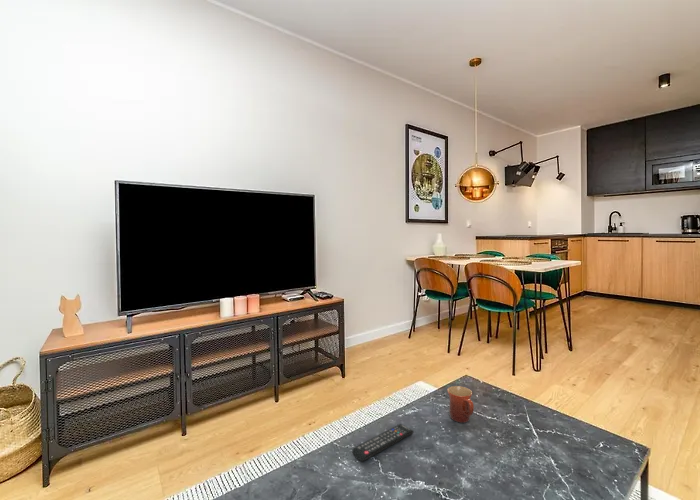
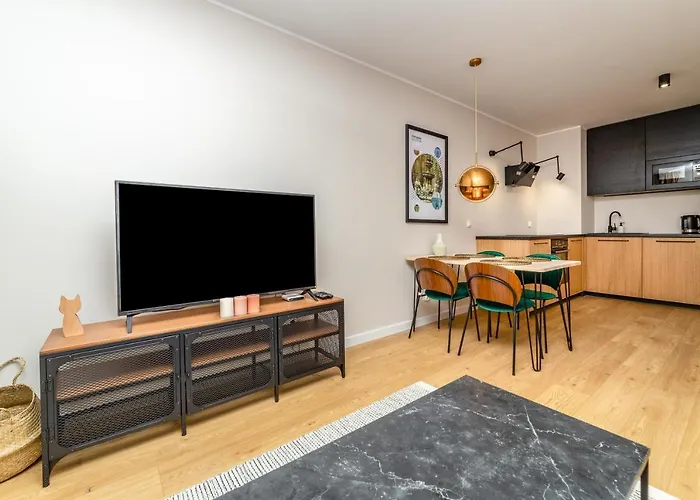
- remote control [351,423,415,462]
- mug [446,385,475,424]
